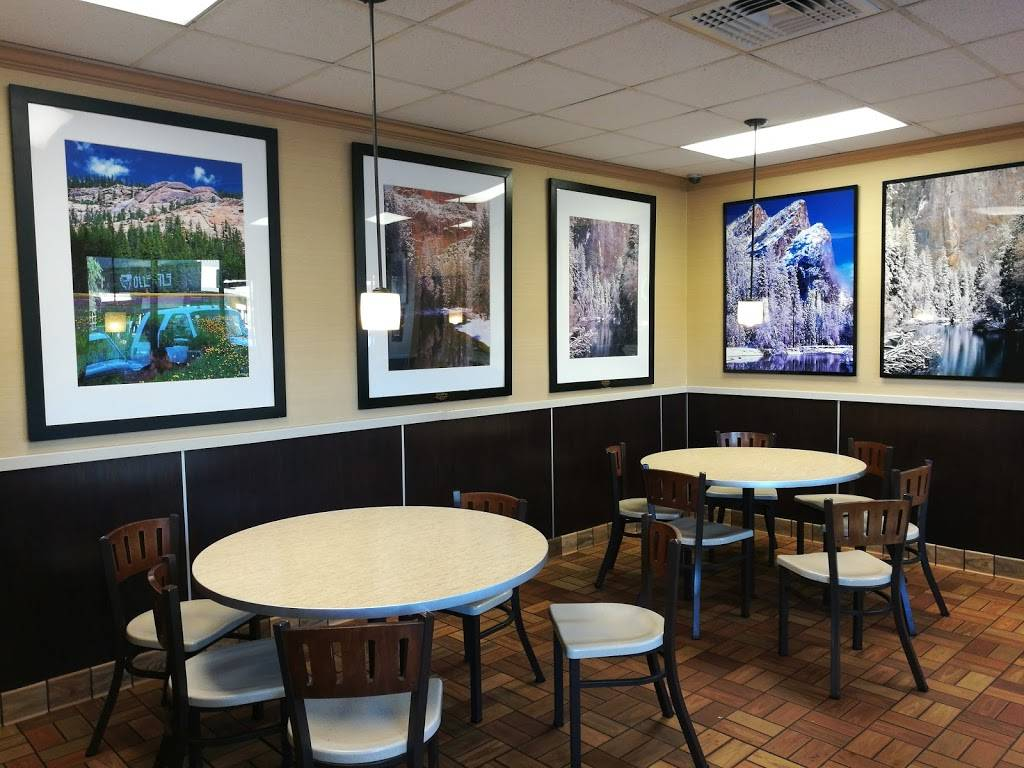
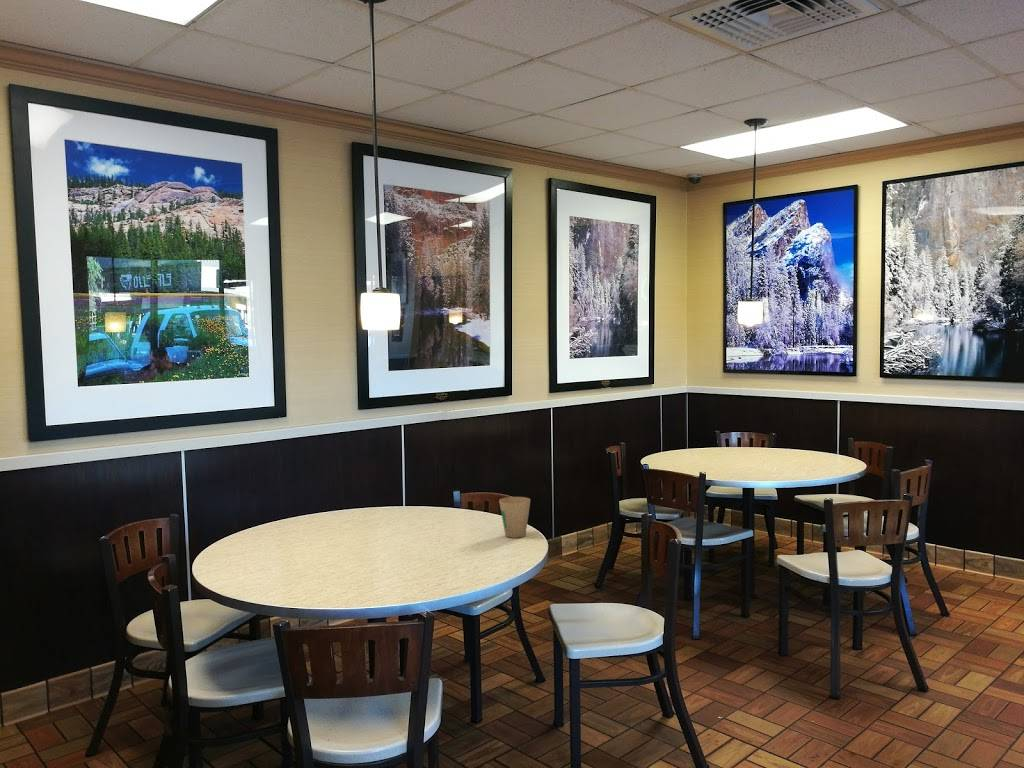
+ paper cup [498,496,531,539]
